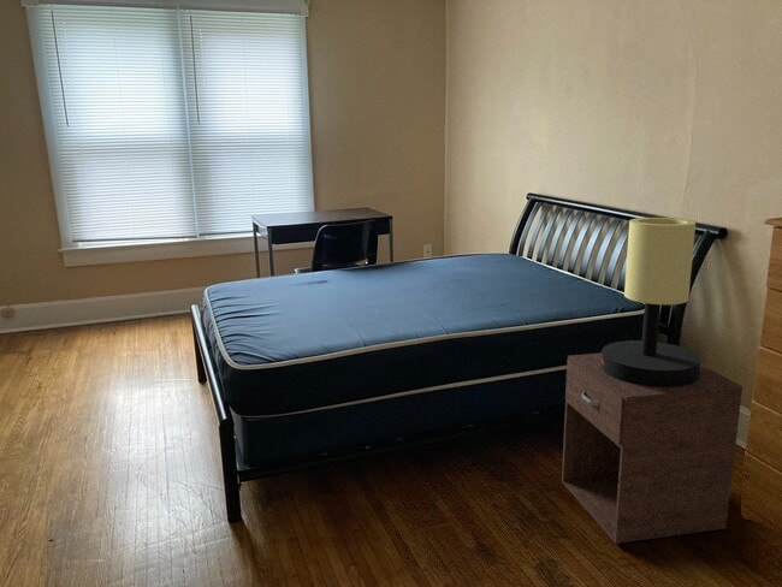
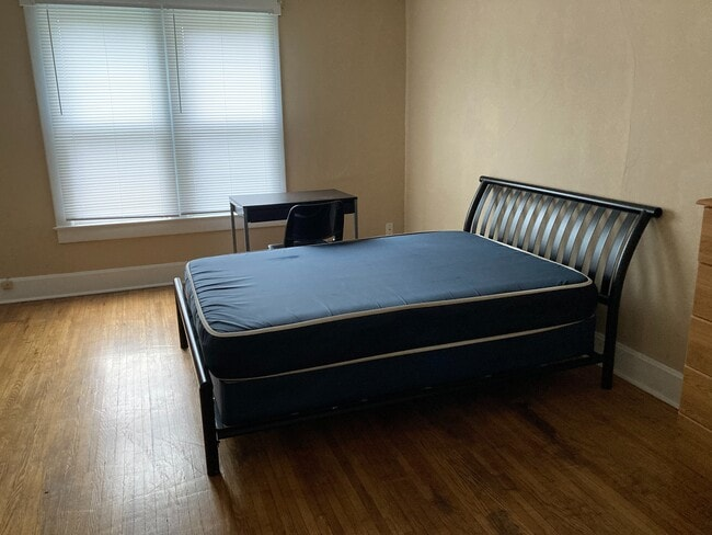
- table lamp [600,217,703,387]
- nightstand [561,352,744,545]
